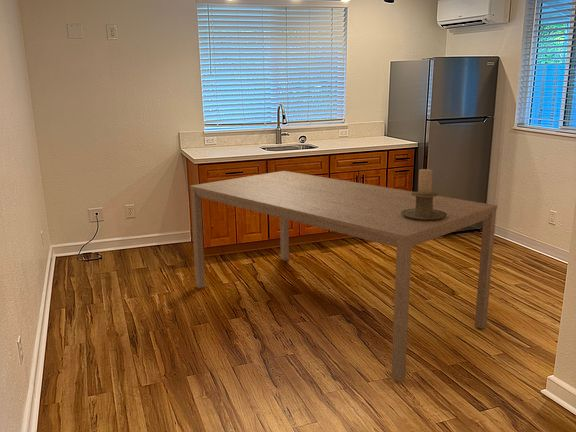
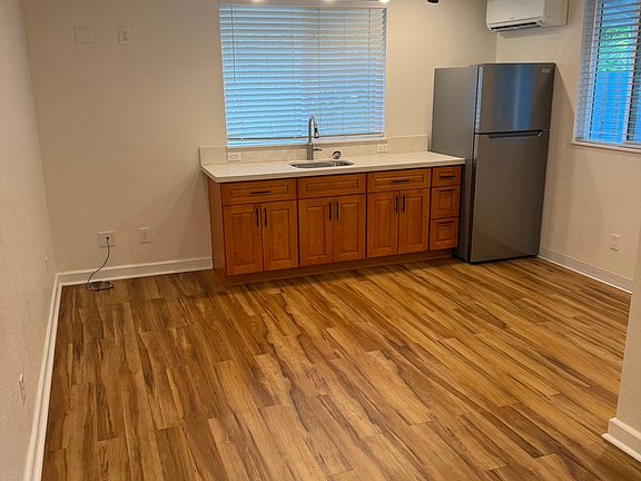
- dining table [189,170,498,382]
- candle holder [401,168,447,220]
